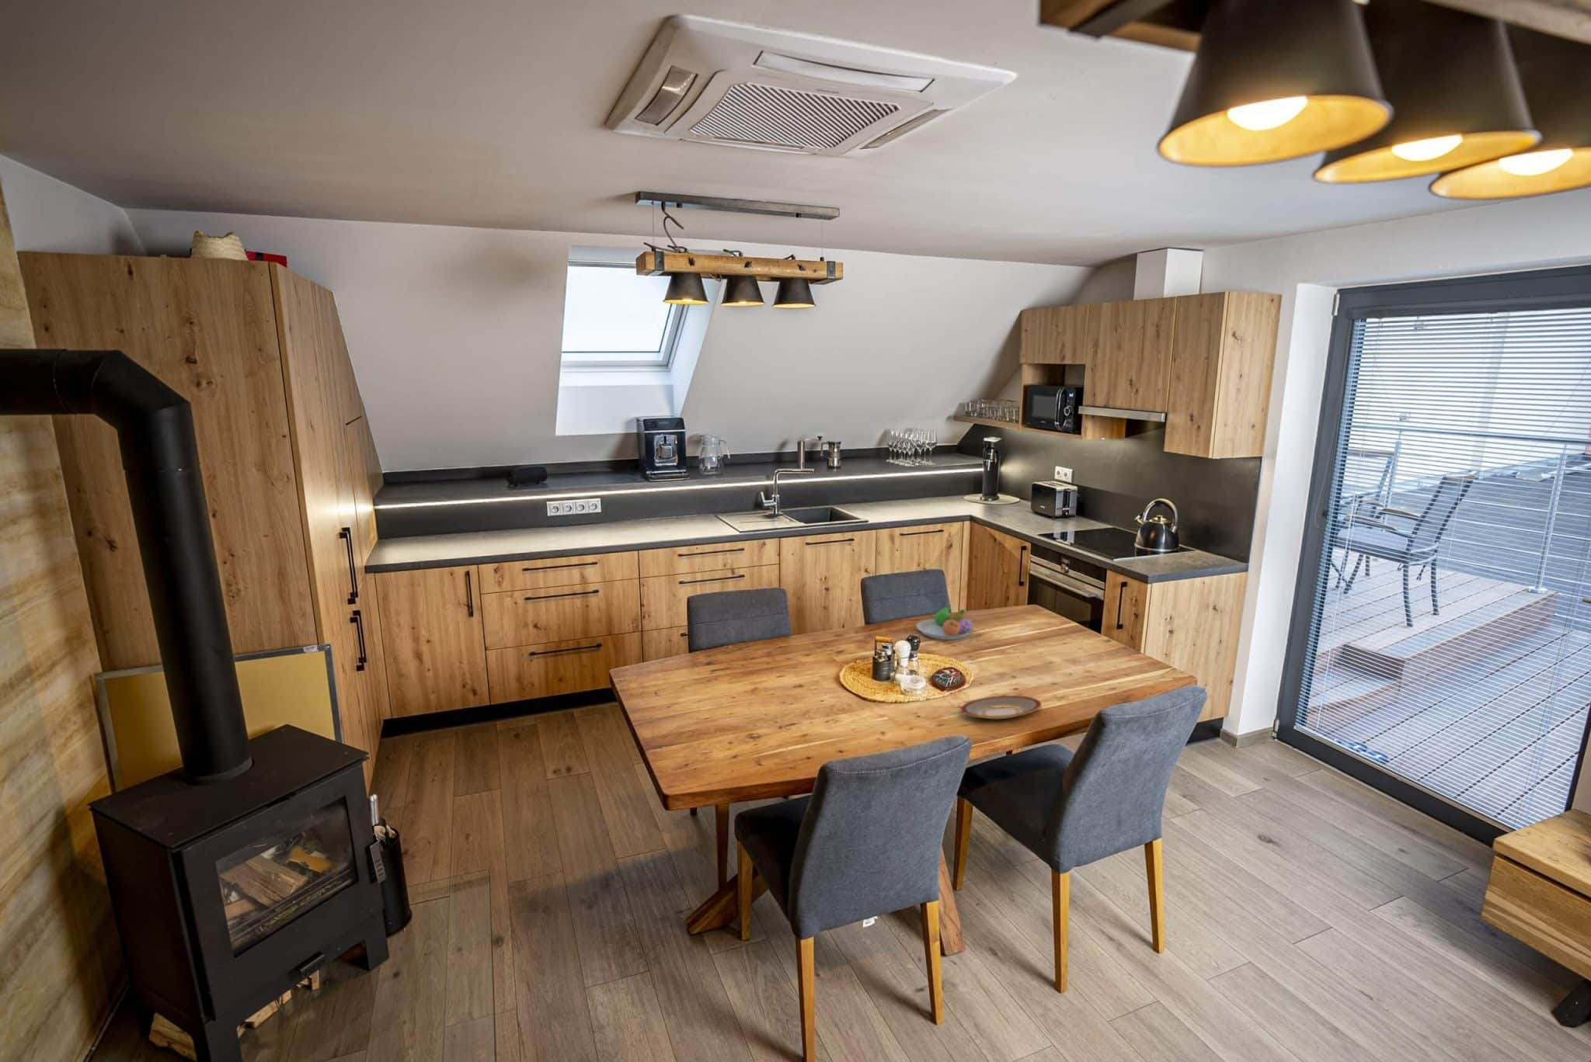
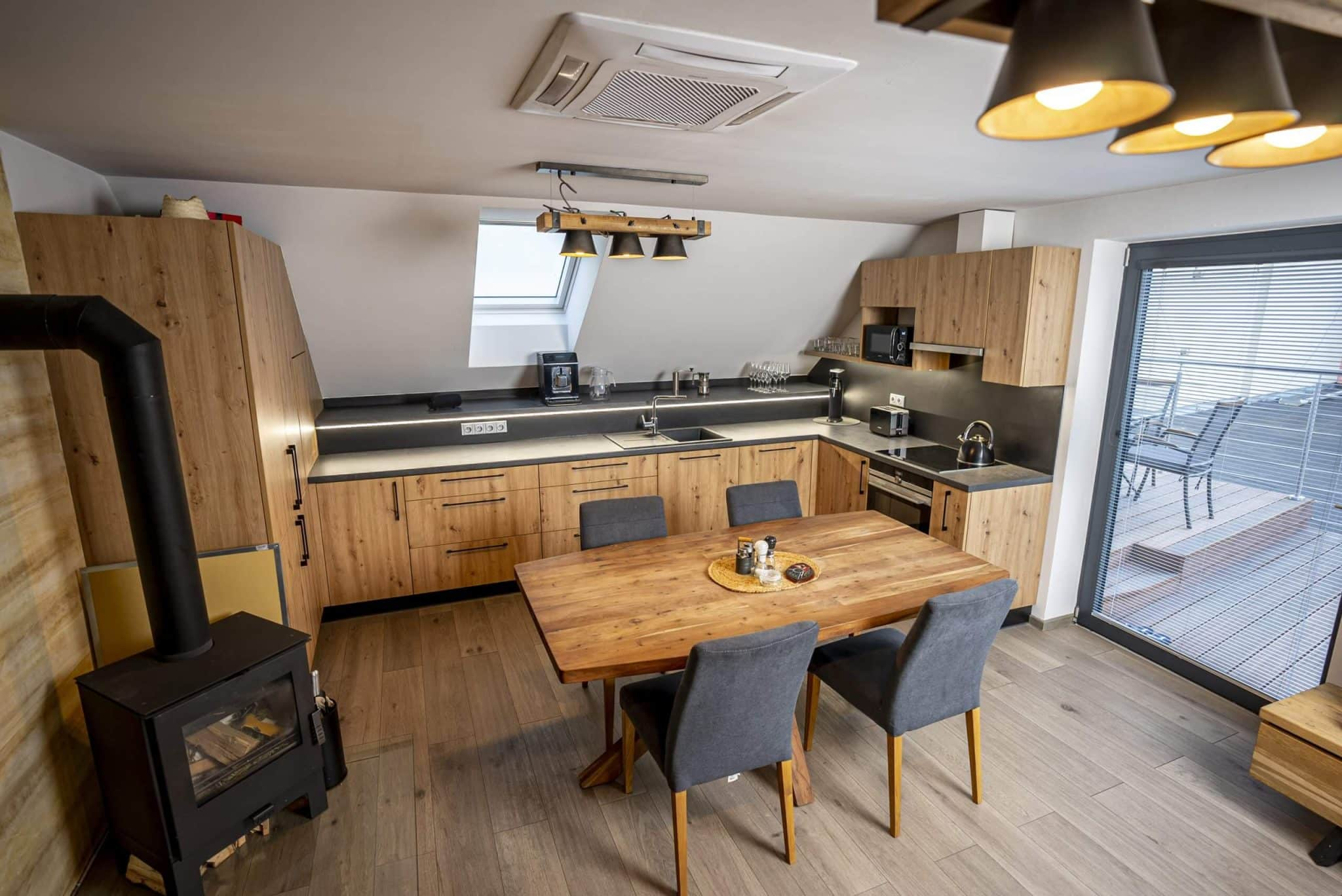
- plate [960,695,1042,719]
- fruit bowl [915,606,975,640]
